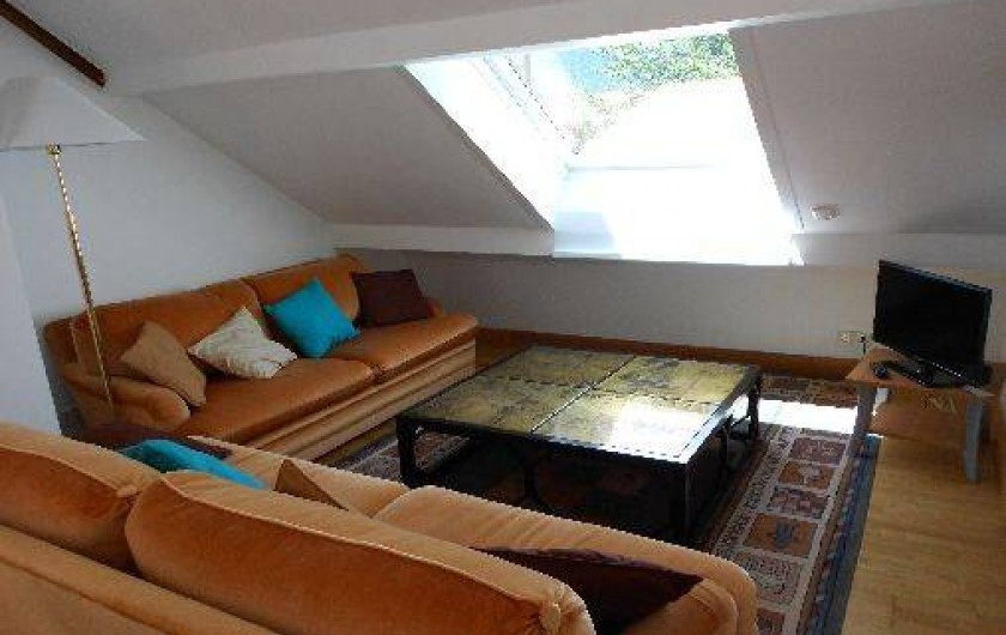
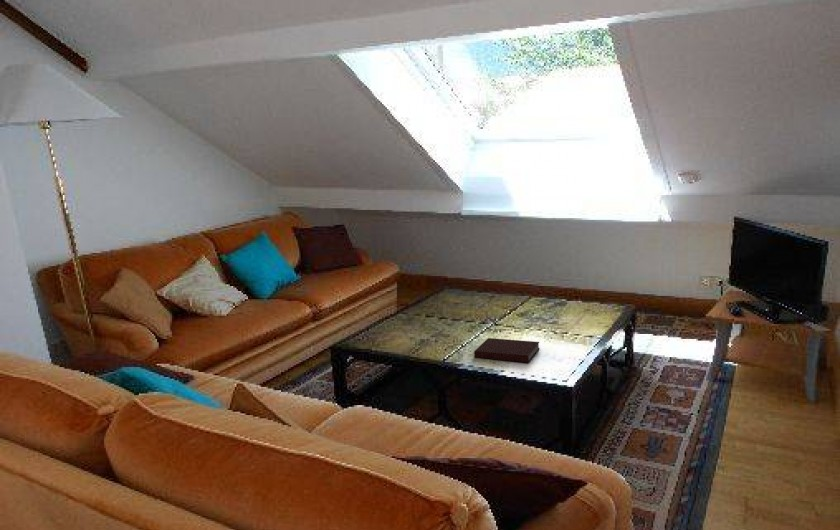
+ notebook [473,337,541,363]
